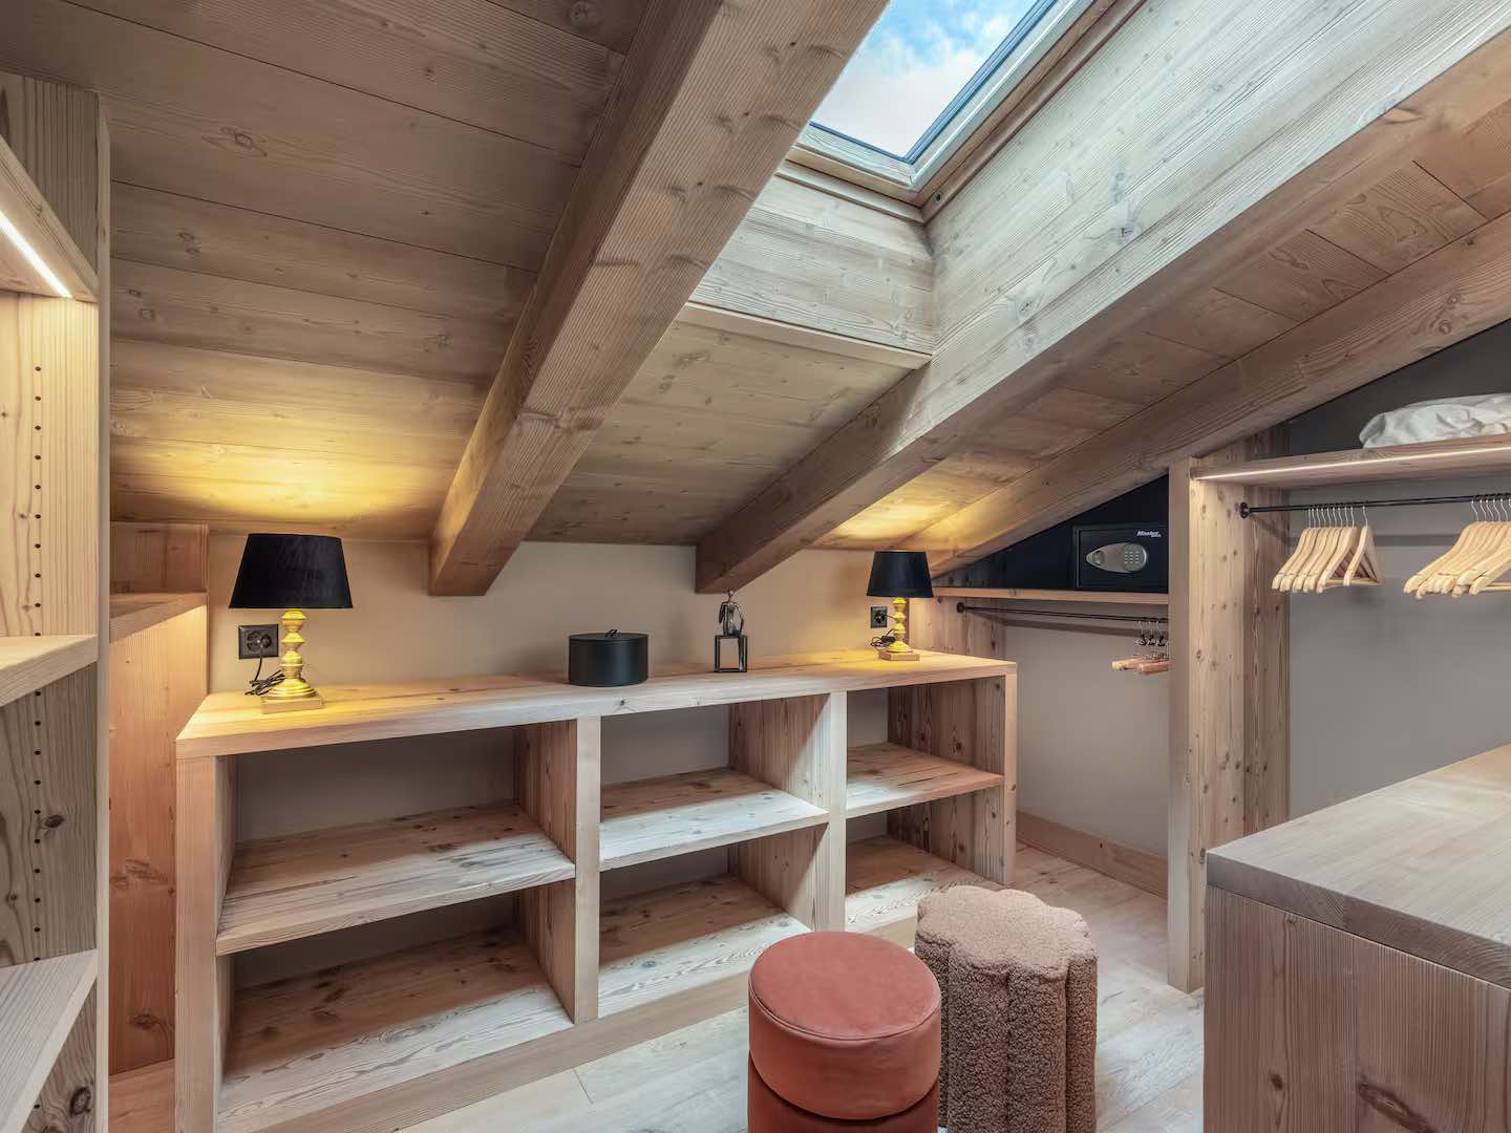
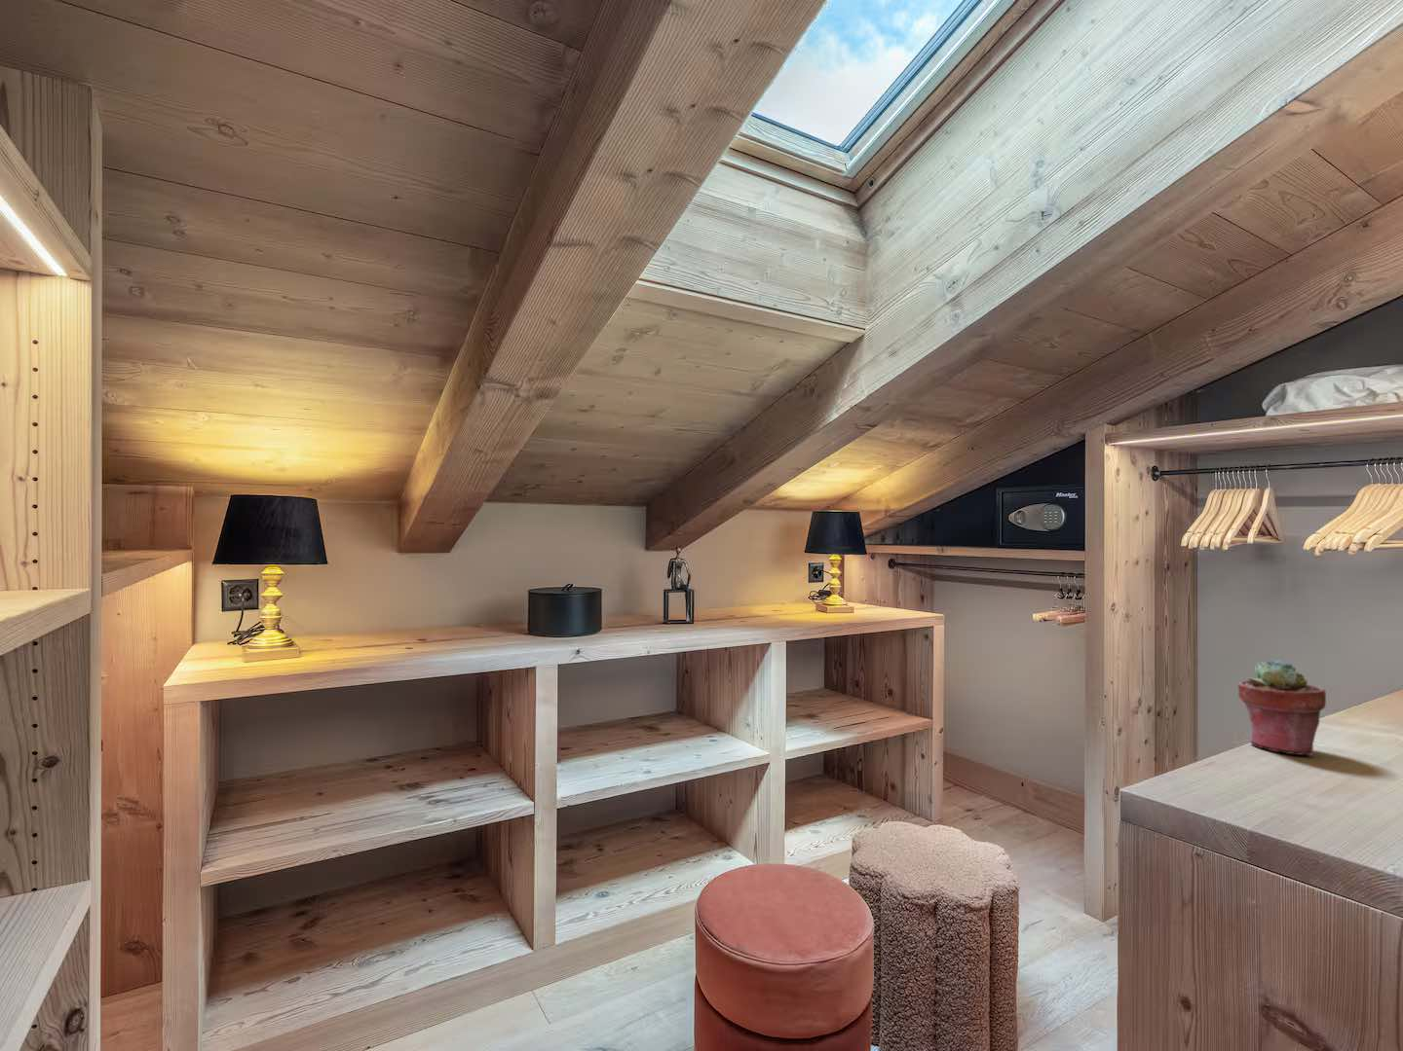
+ potted succulent [1236,659,1327,757]
